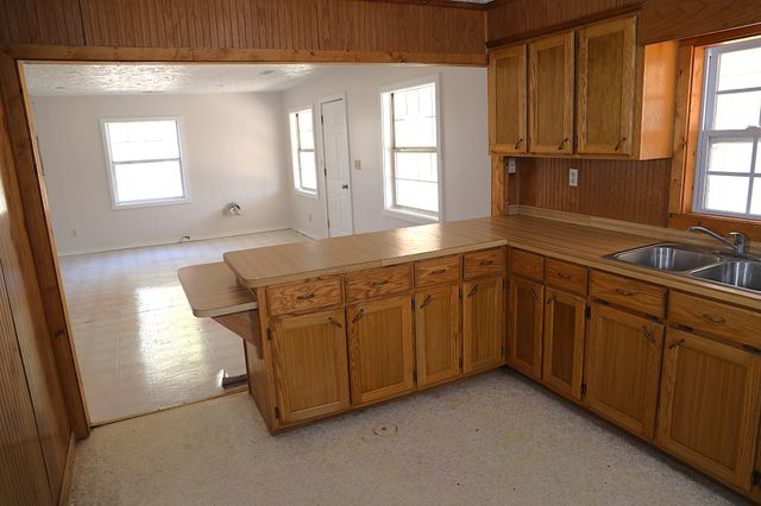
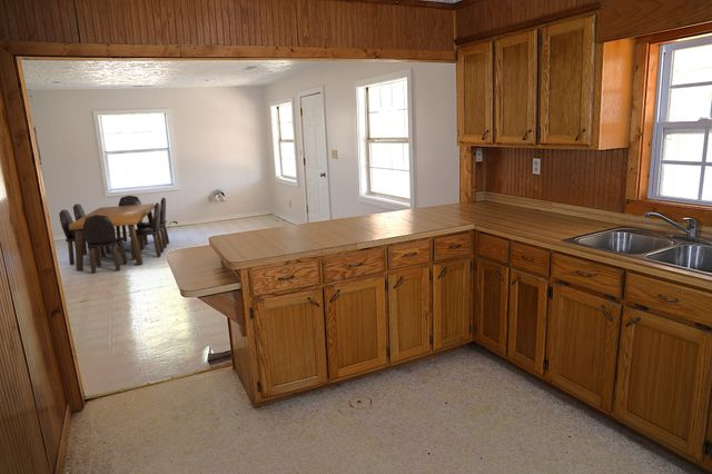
+ dining table [58,195,170,274]
